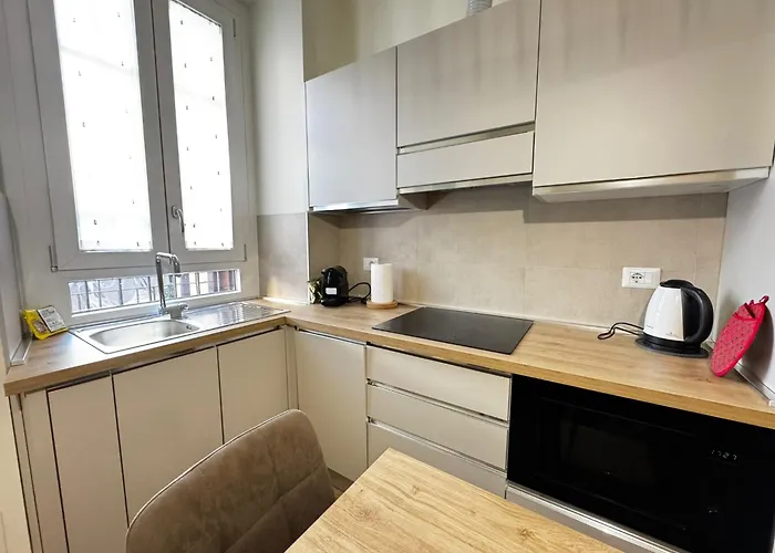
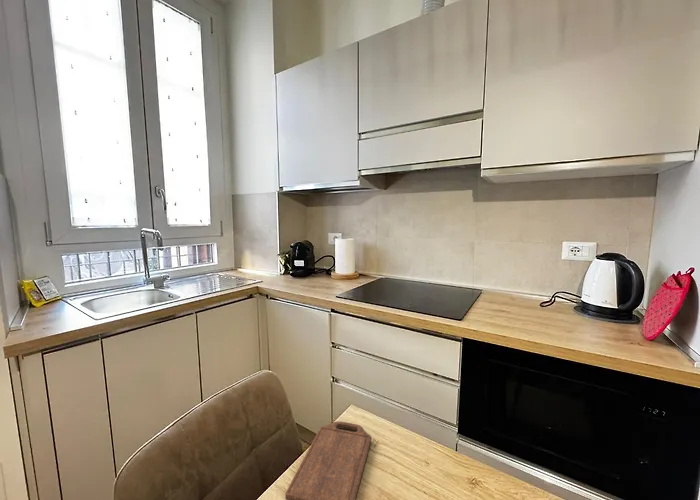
+ cutting board [284,420,372,500]
